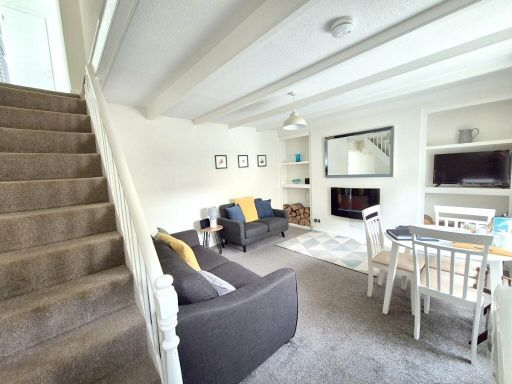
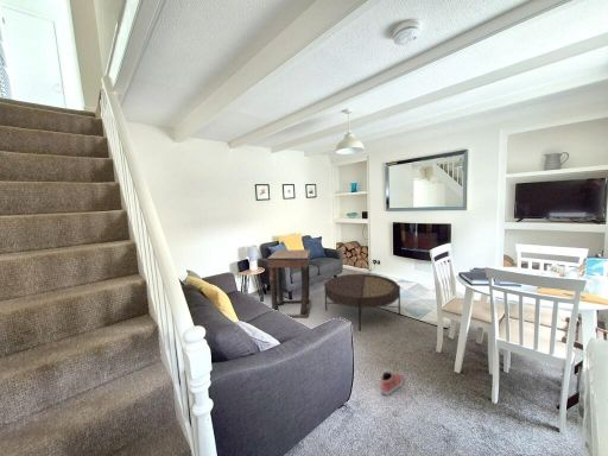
+ side table [266,248,312,319]
+ shoe [380,370,404,397]
+ coffee table [323,273,401,332]
